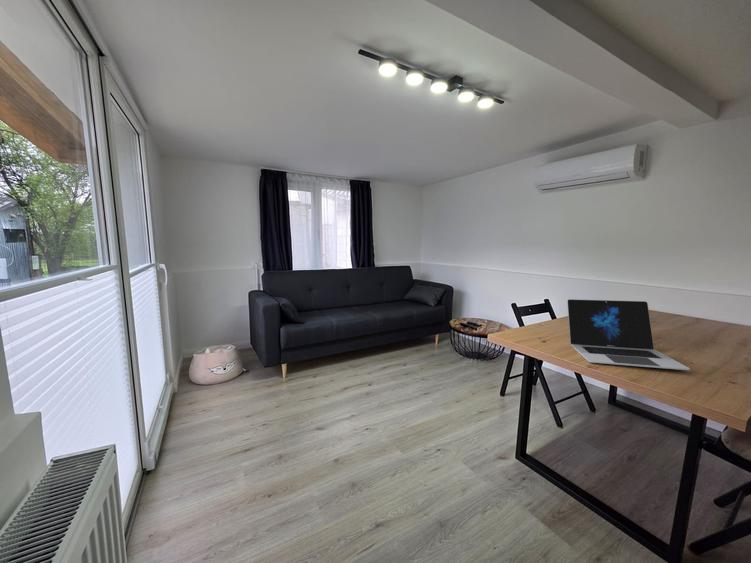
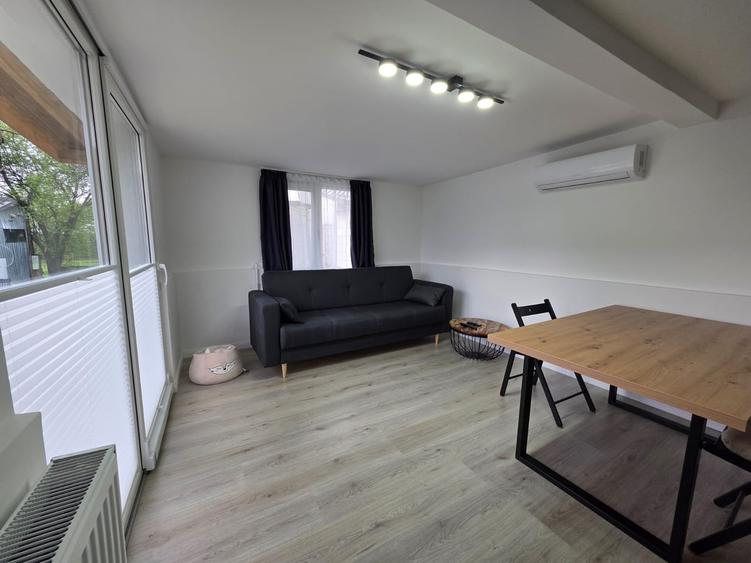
- laptop [566,298,691,371]
